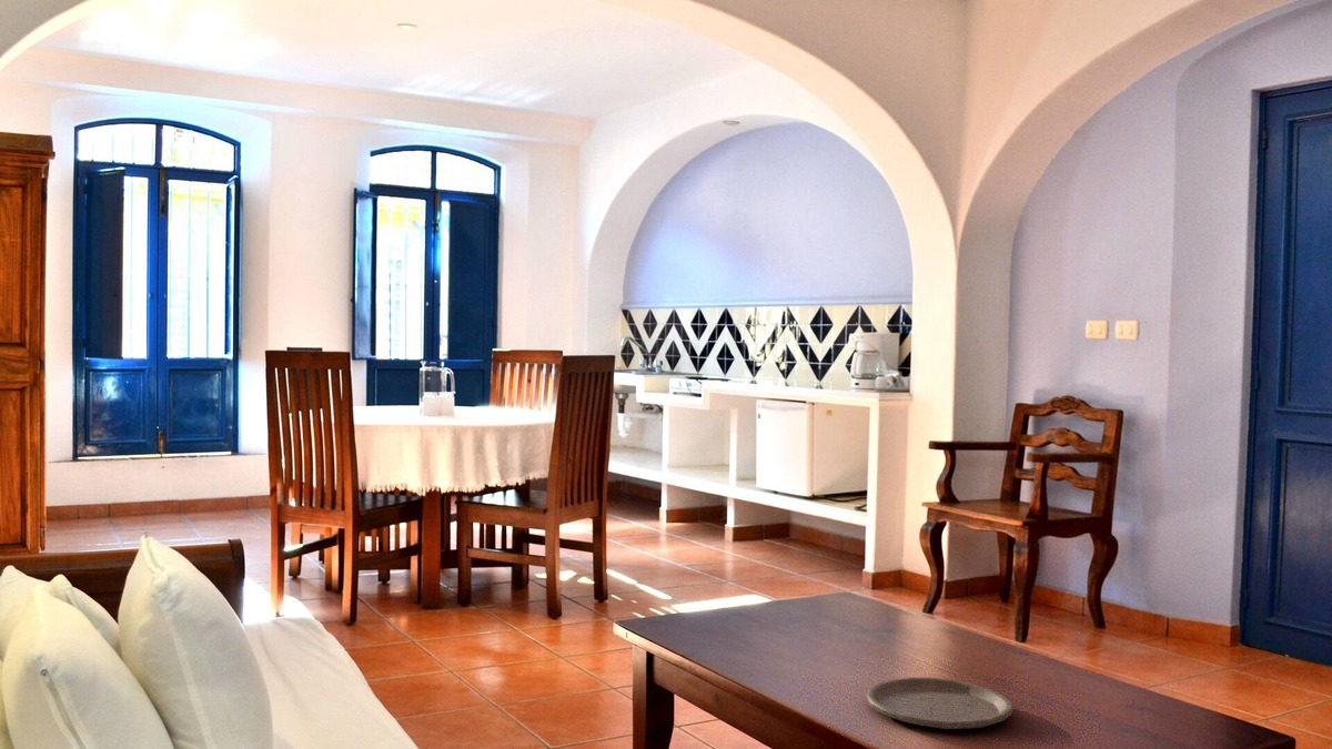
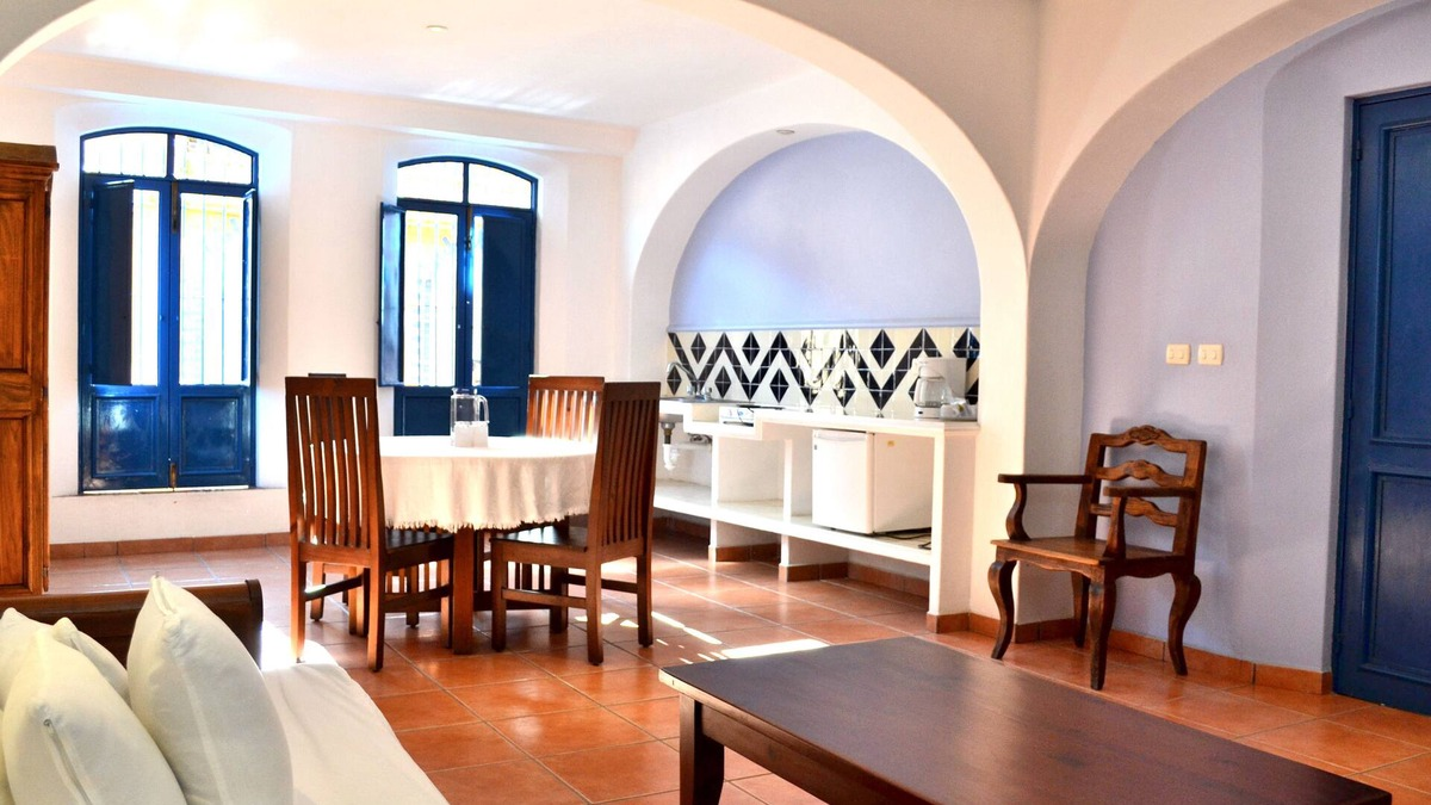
- plate [866,676,1013,730]
